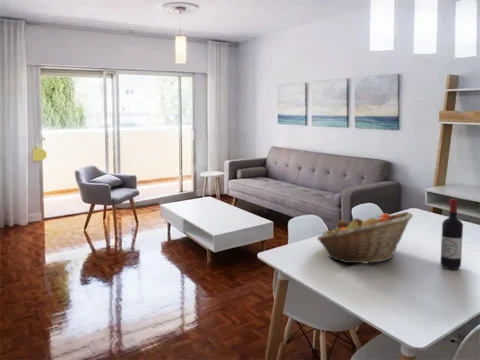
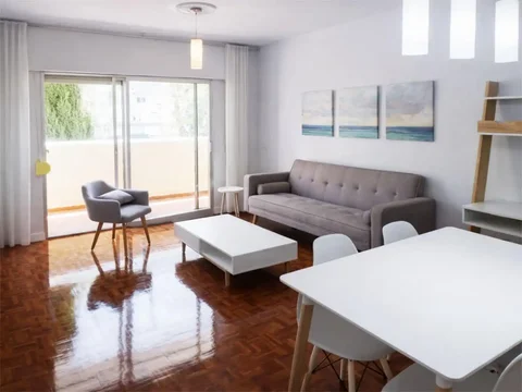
- fruit basket [316,211,414,265]
- wine bottle [440,198,464,271]
